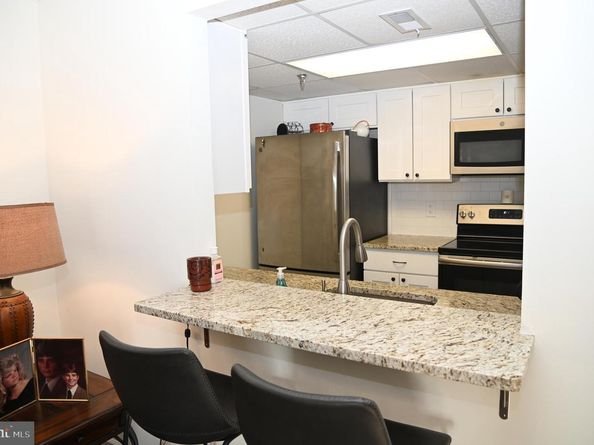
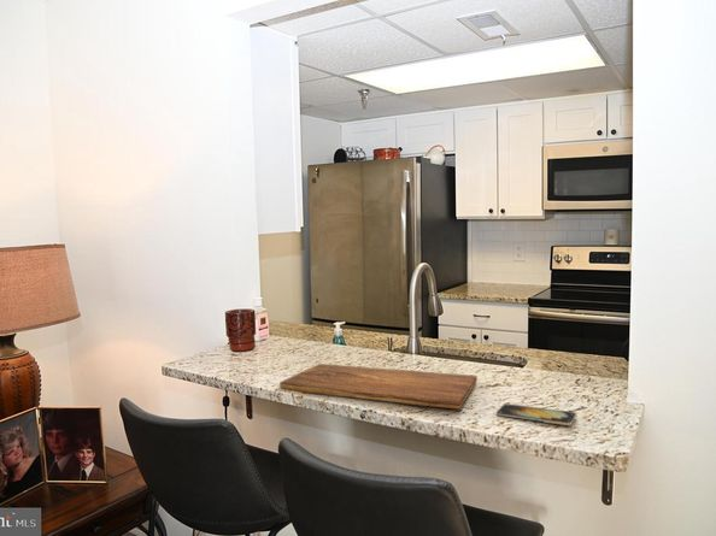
+ cutting board [278,363,479,410]
+ smartphone [495,402,577,426]
